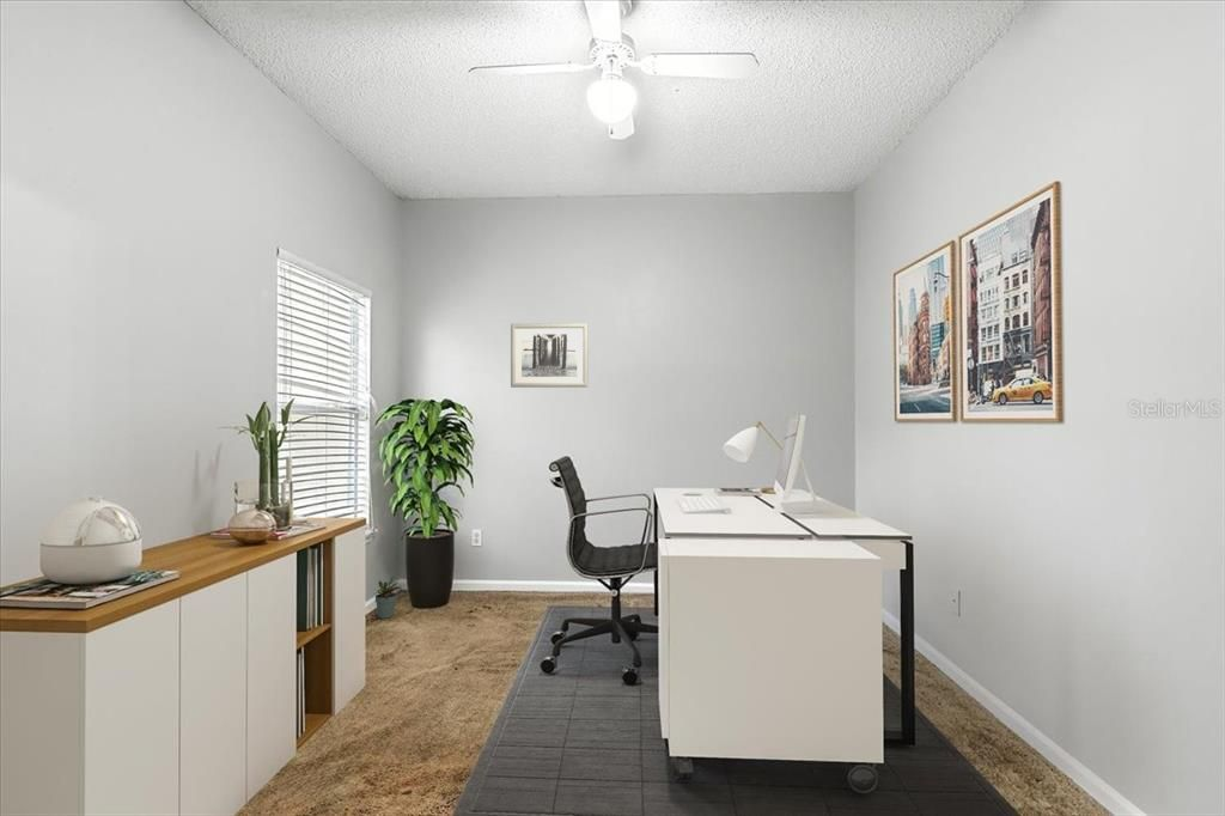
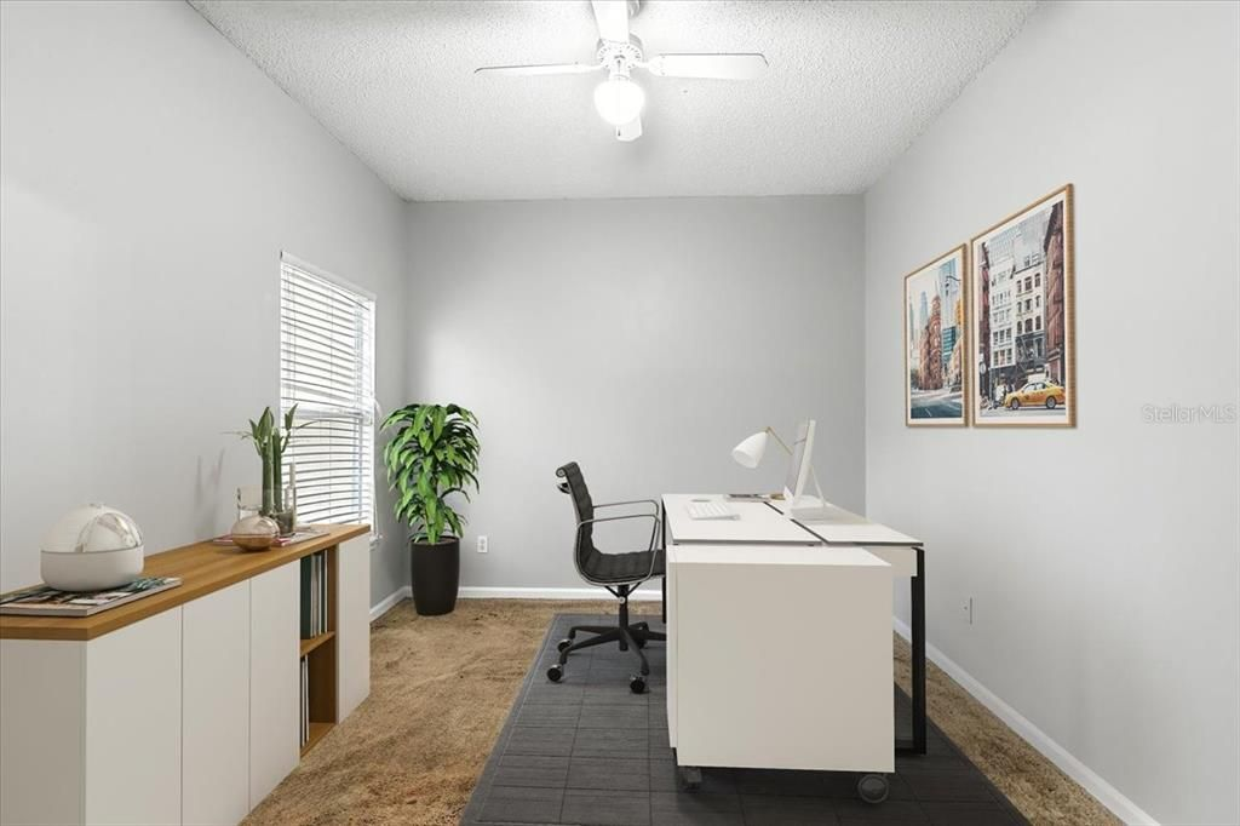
- potted plant [373,576,402,620]
- wall art [510,322,590,389]
